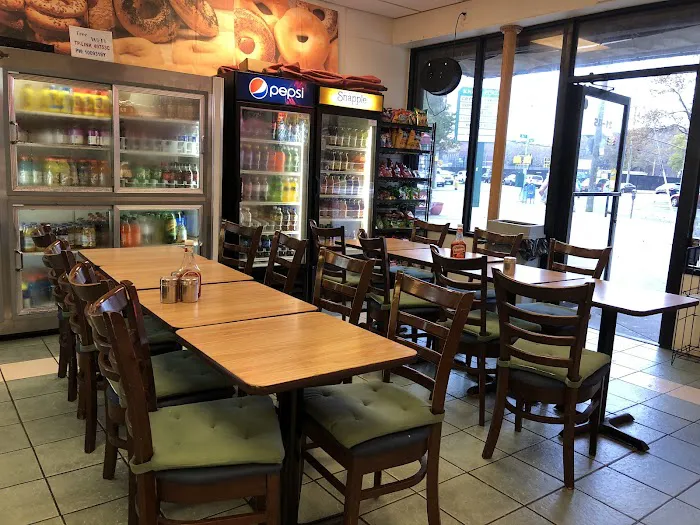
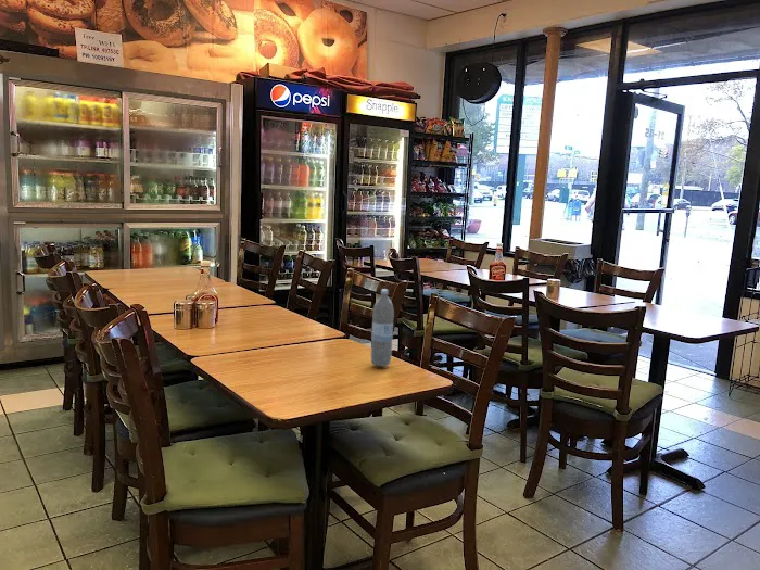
+ water bottle [370,288,395,368]
